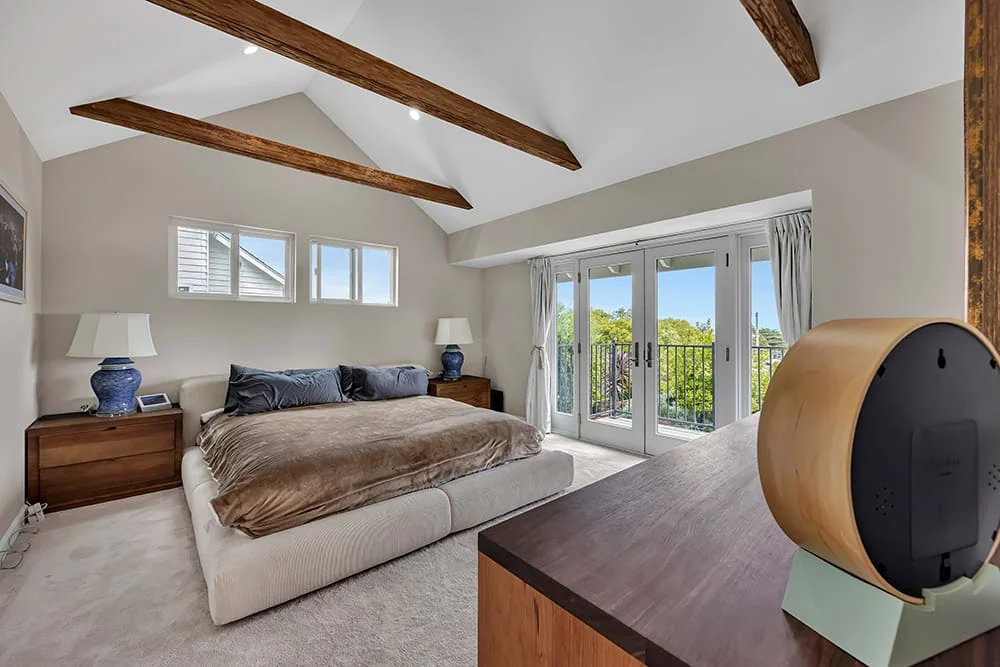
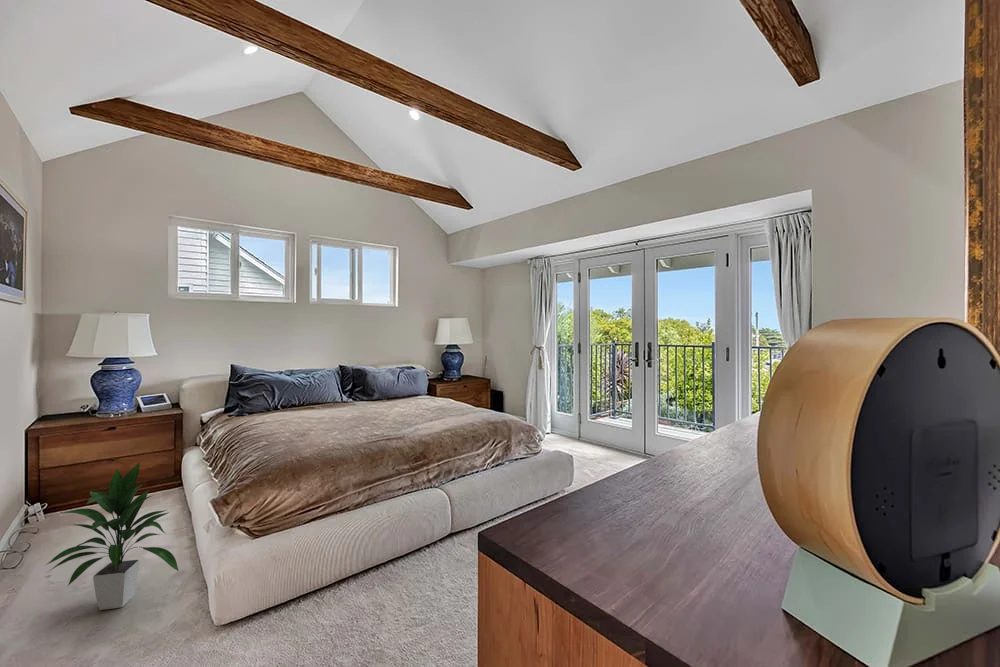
+ indoor plant [44,461,180,611]
